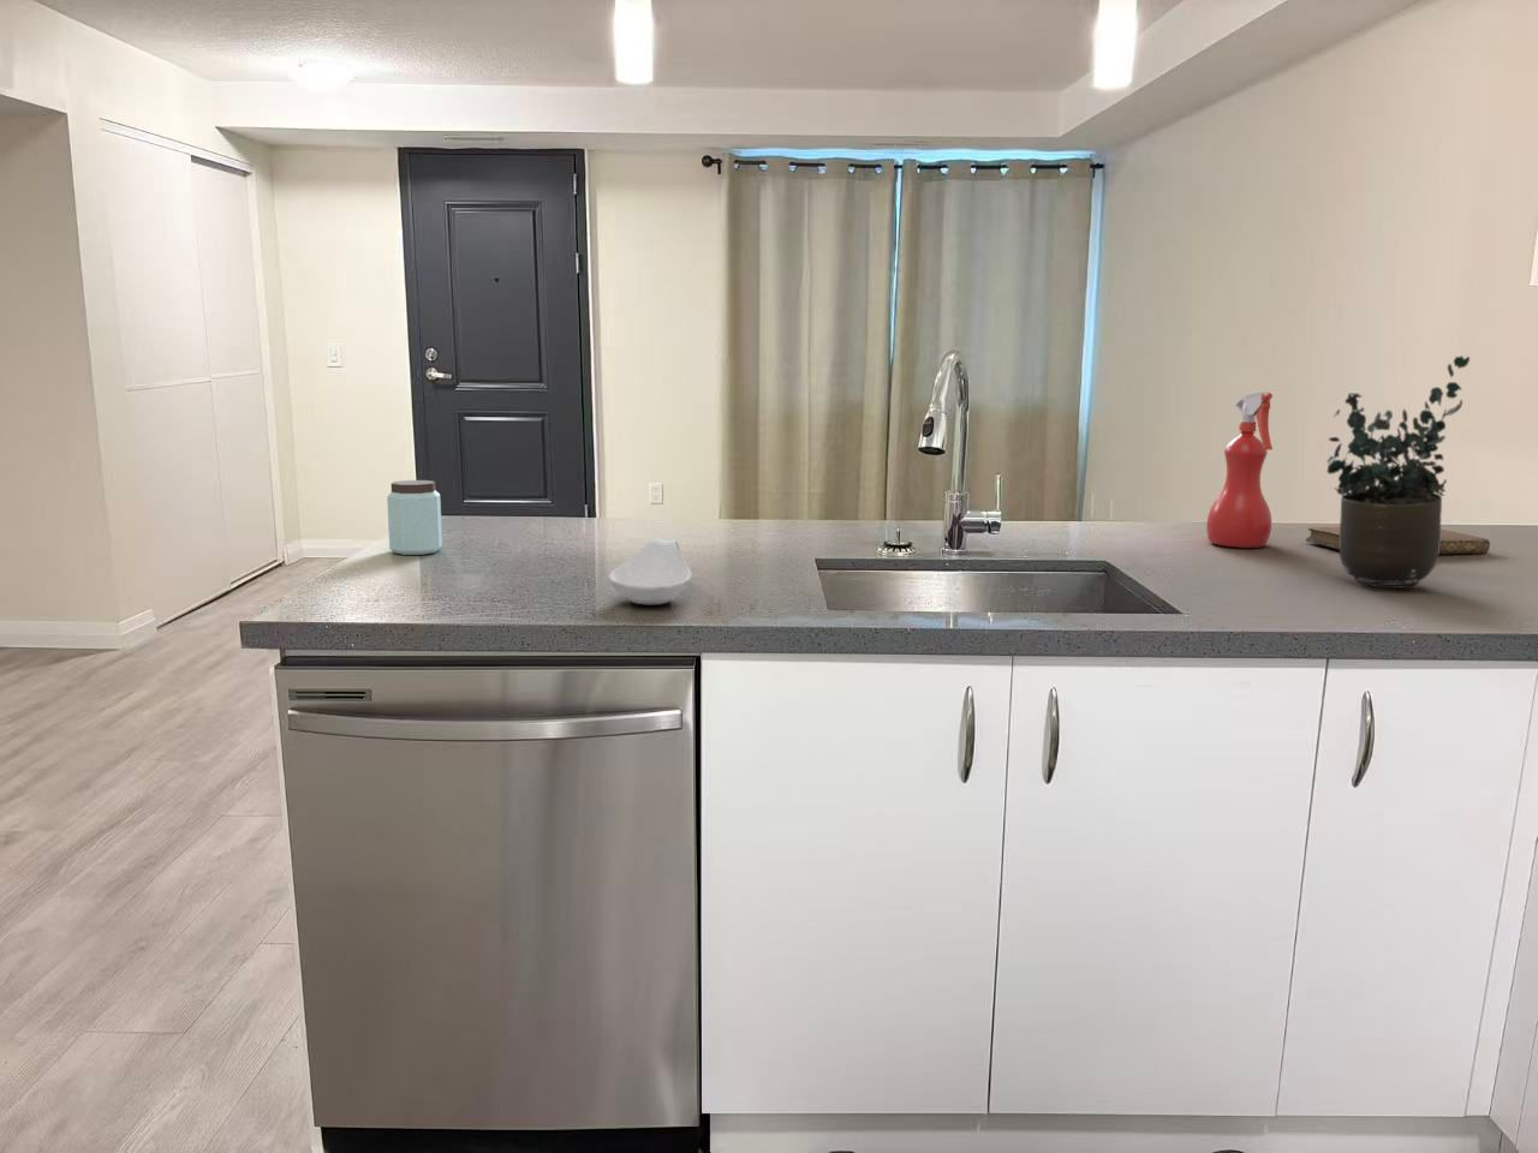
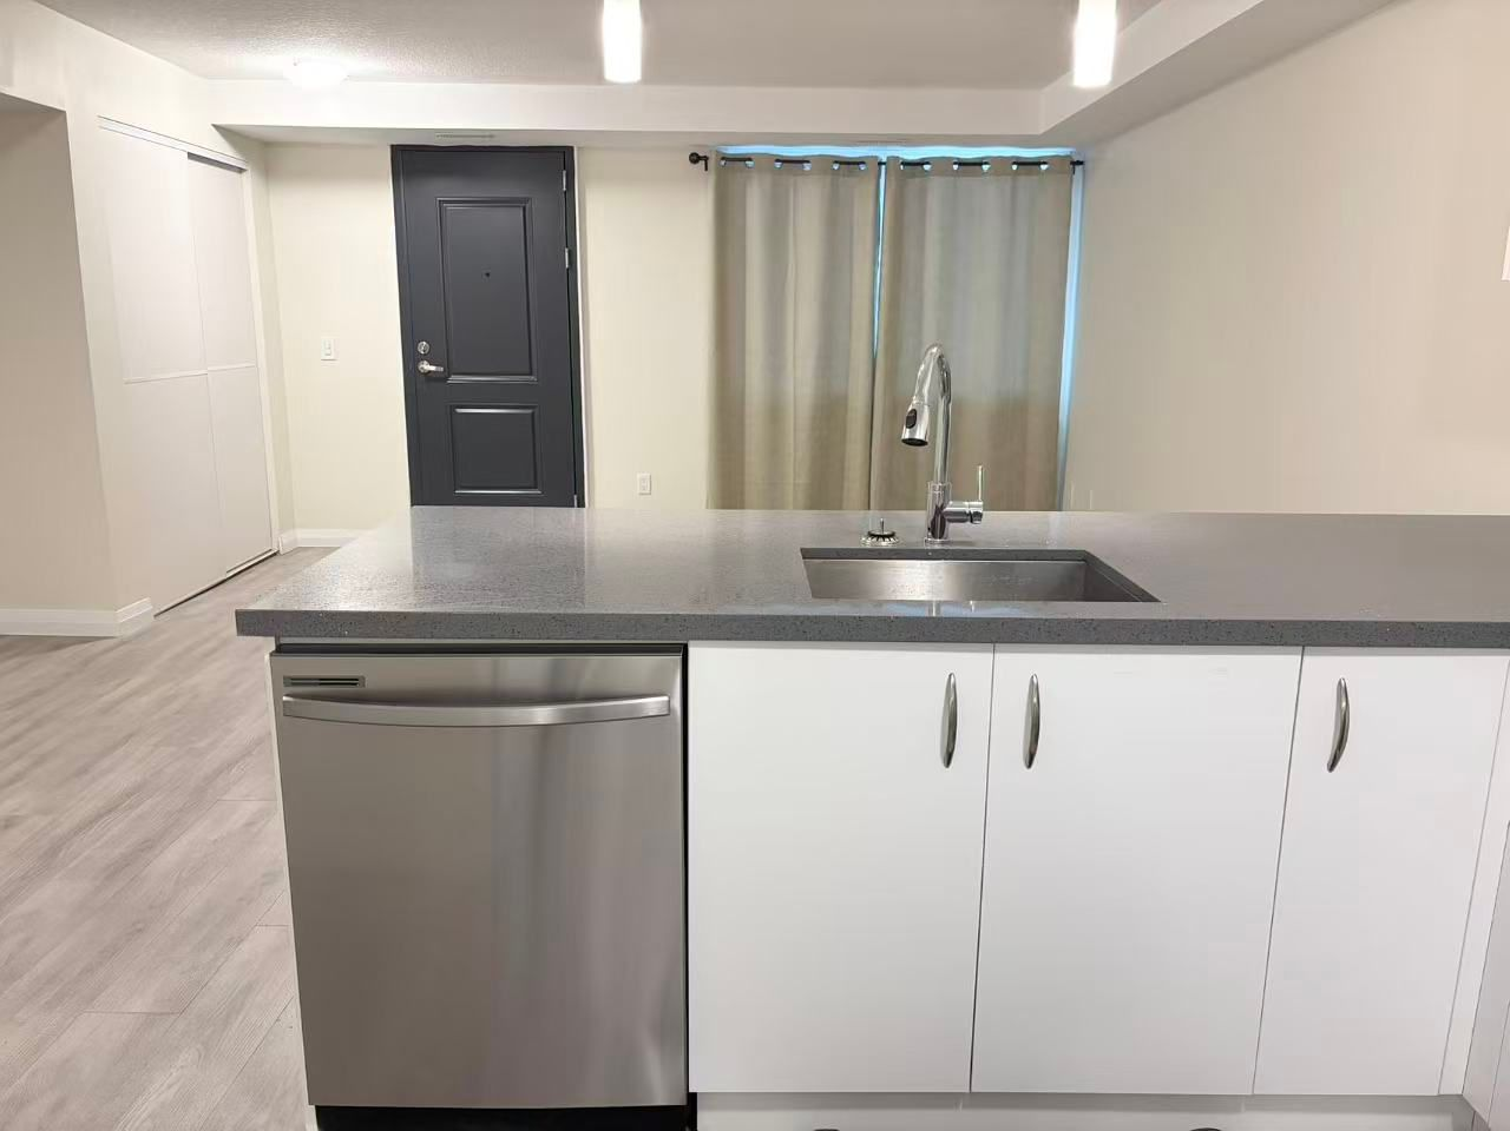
- potted plant [1325,355,1470,590]
- spoon rest [608,537,693,606]
- peanut butter [385,480,443,556]
- notebook [1305,524,1491,555]
- spray bottle [1205,391,1274,549]
